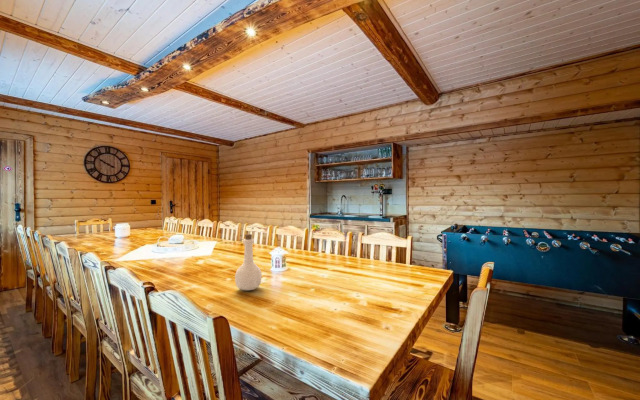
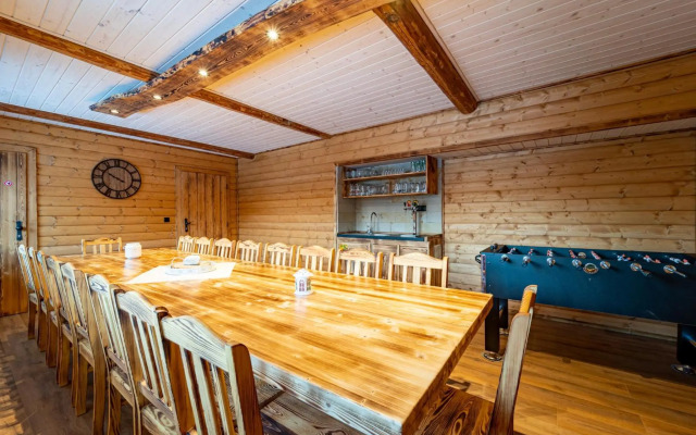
- bottle [234,233,263,291]
